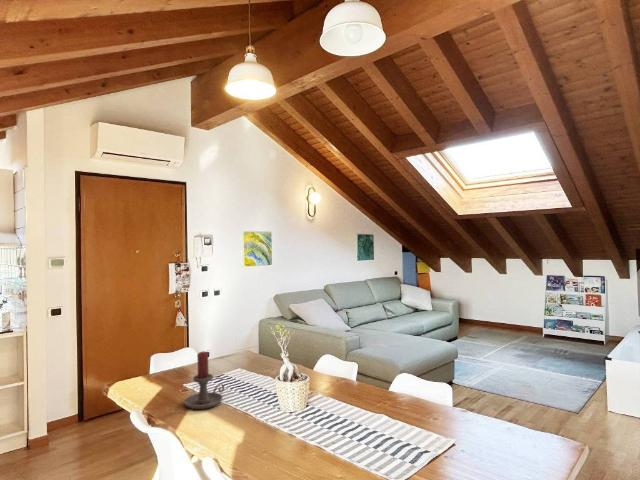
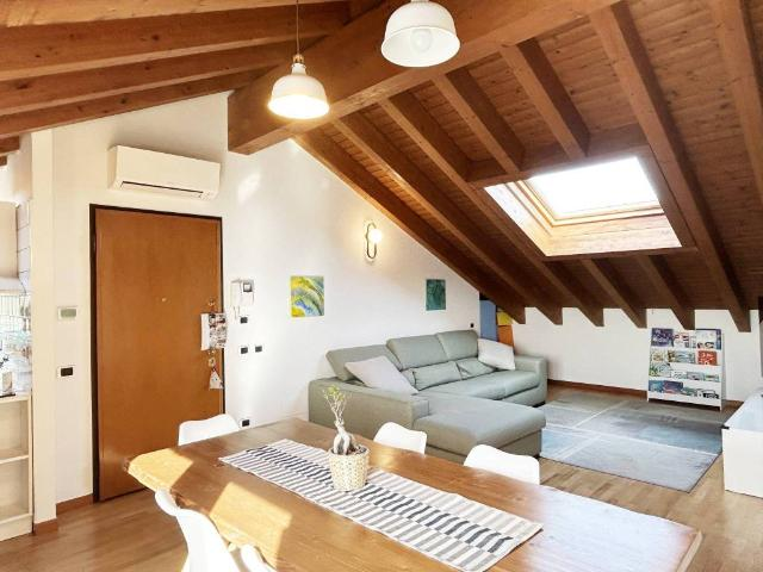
- candle holder [183,351,225,410]
